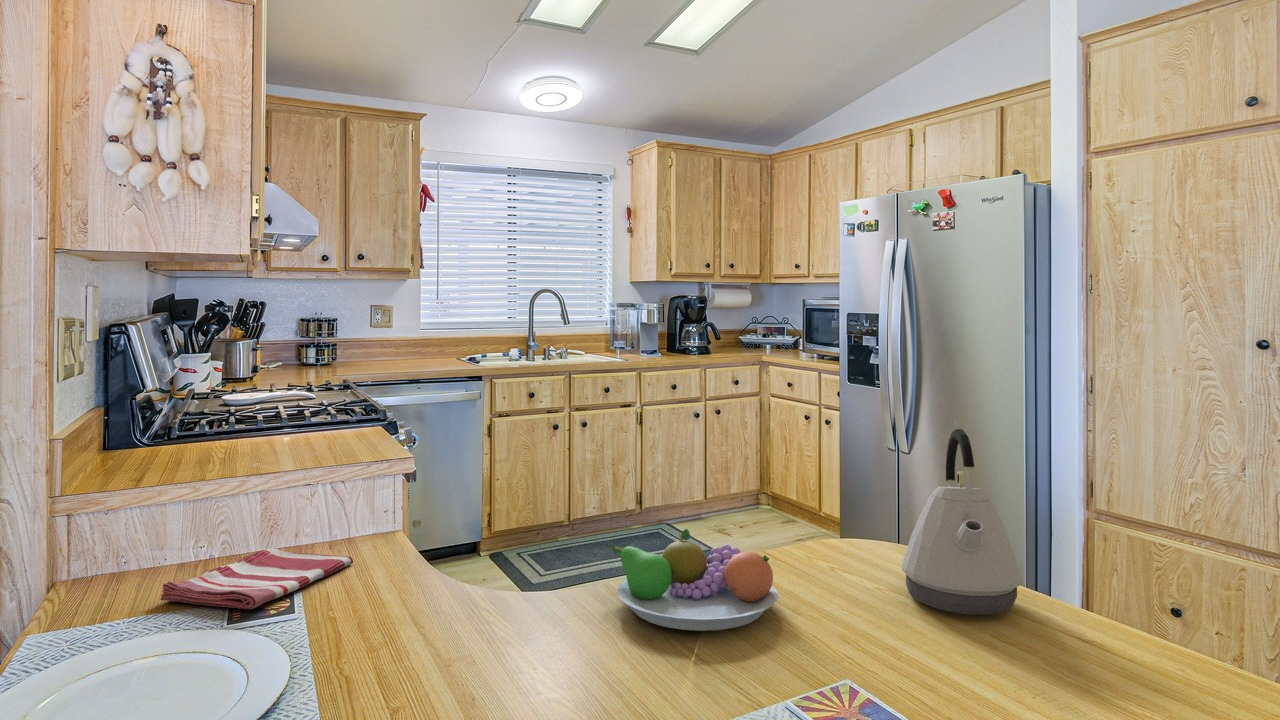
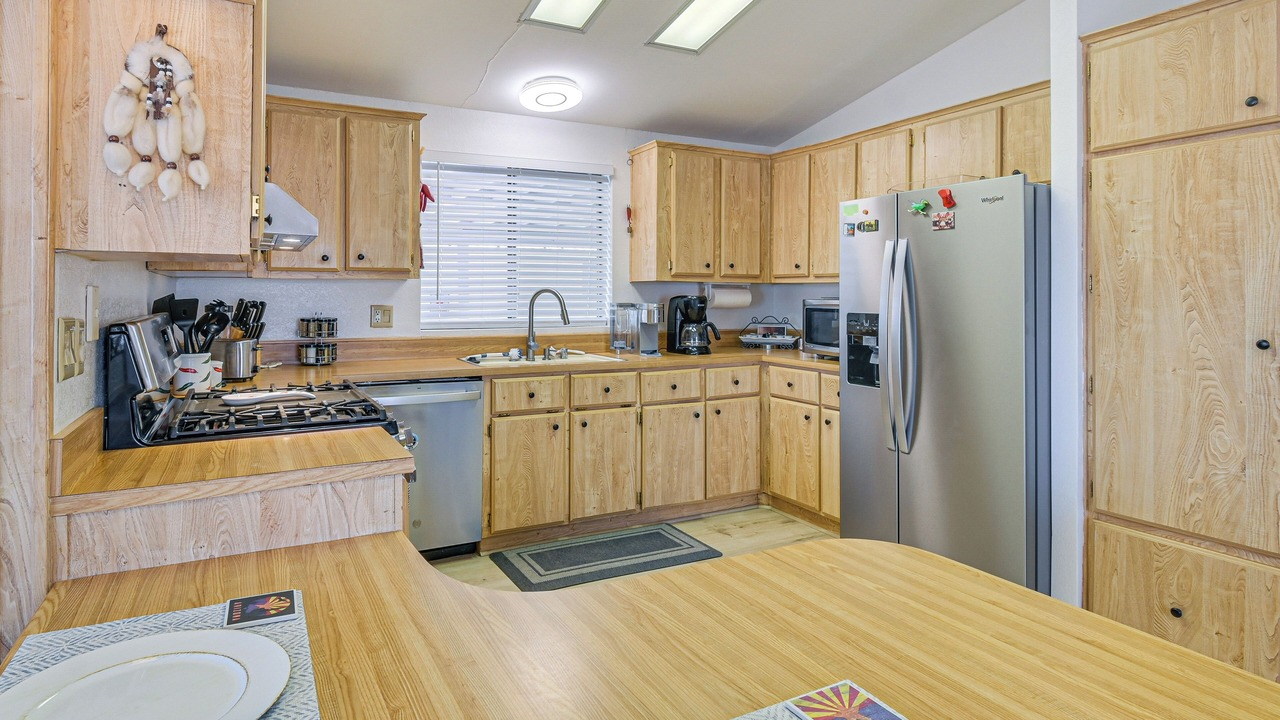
- kettle [901,428,1023,616]
- dish towel [160,548,354,610]
- fruit bowl [612,528,779,632]
